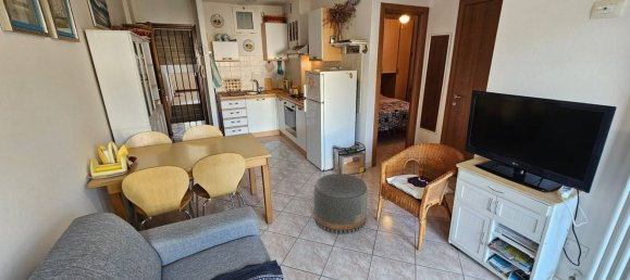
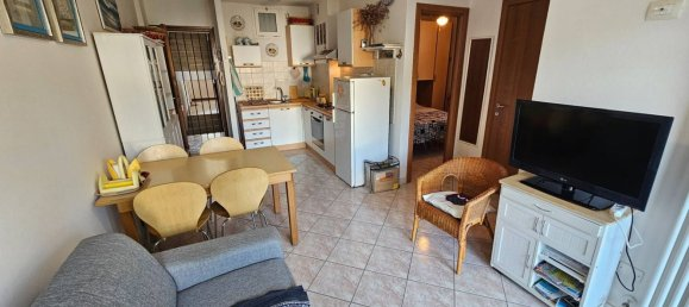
- pouf [312,173,369,236]
